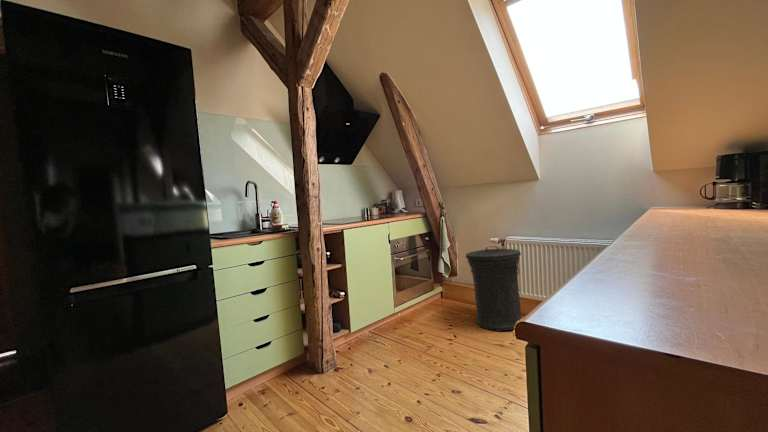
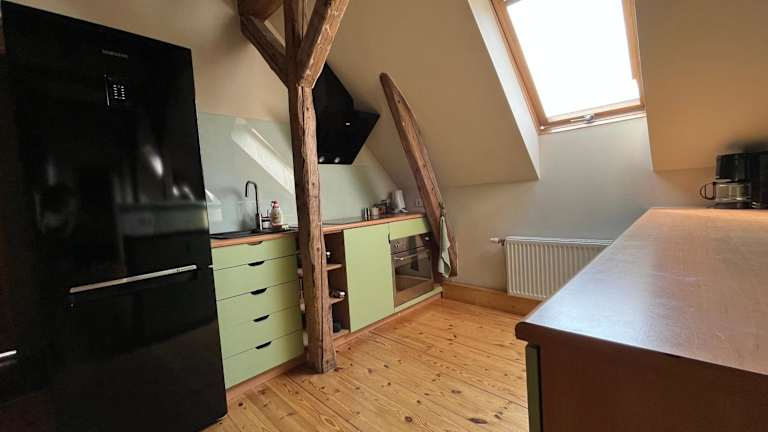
- trash can [465,245,523,332]
